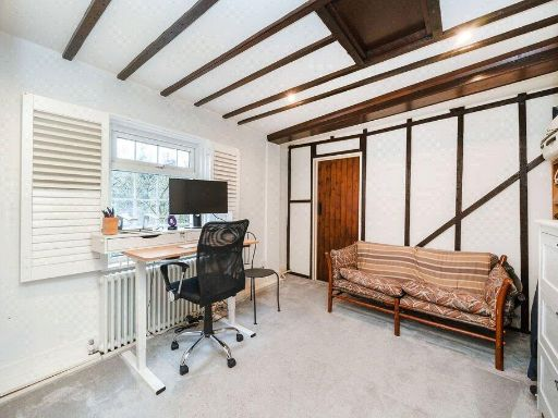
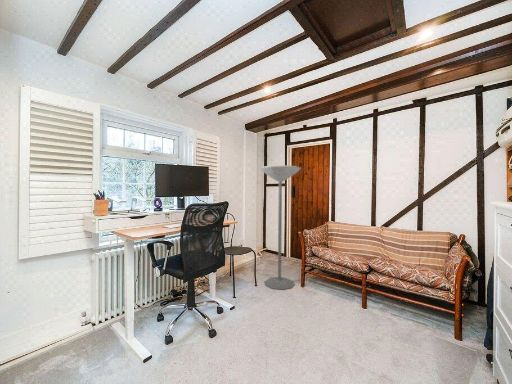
+ floor lamp [259,164,302,291]
